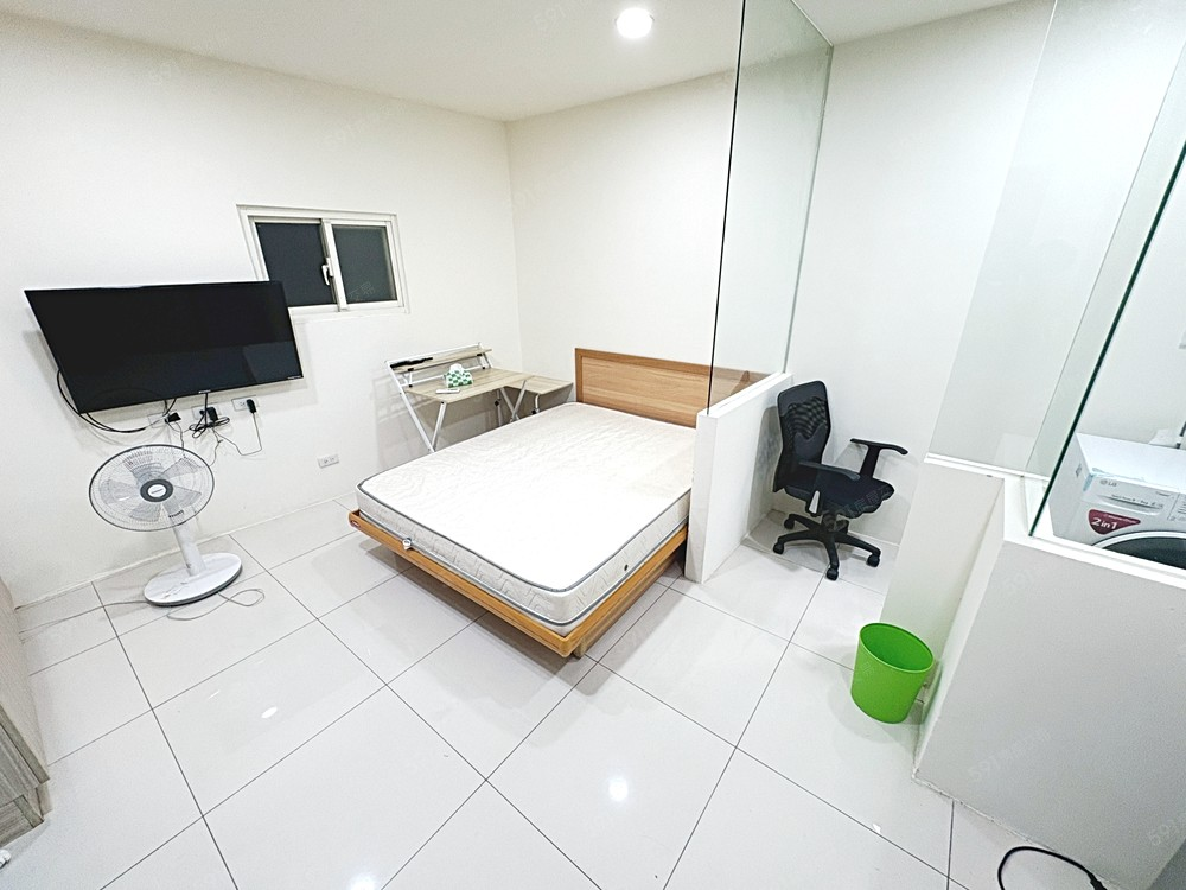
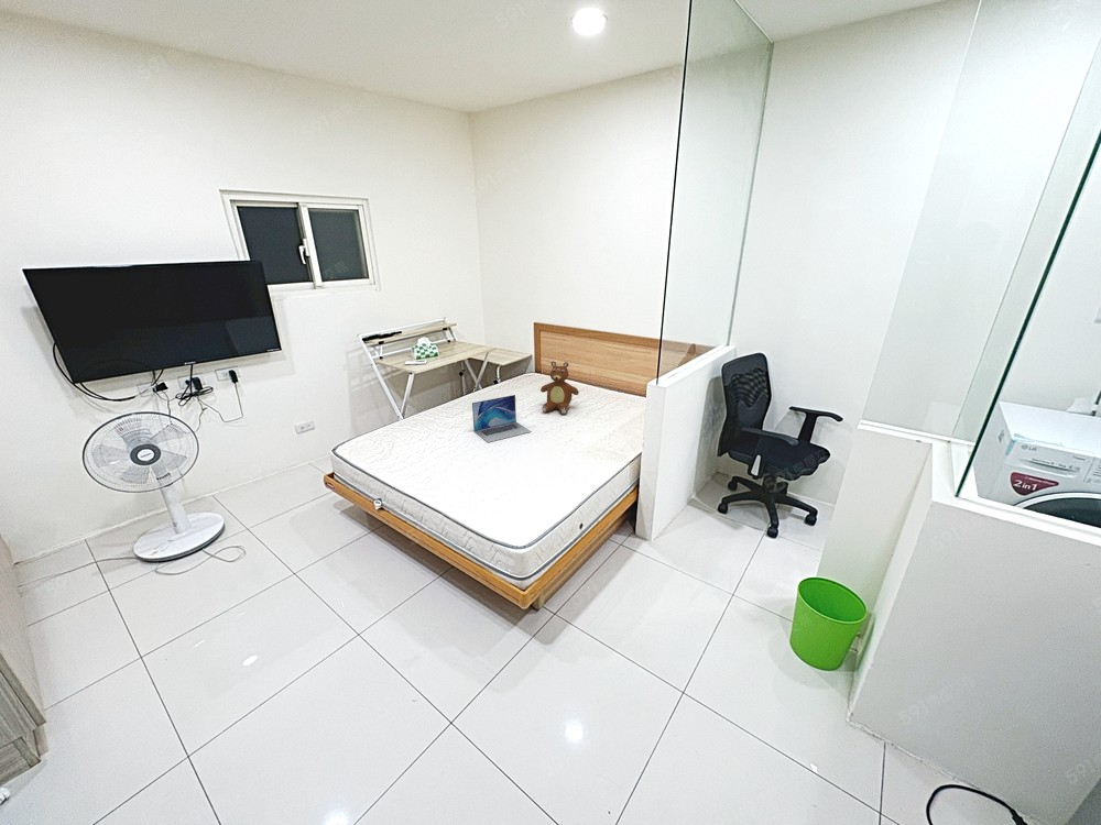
+ laptop [471,394,533,443]
+ teddy bear [539,360,580,416]
